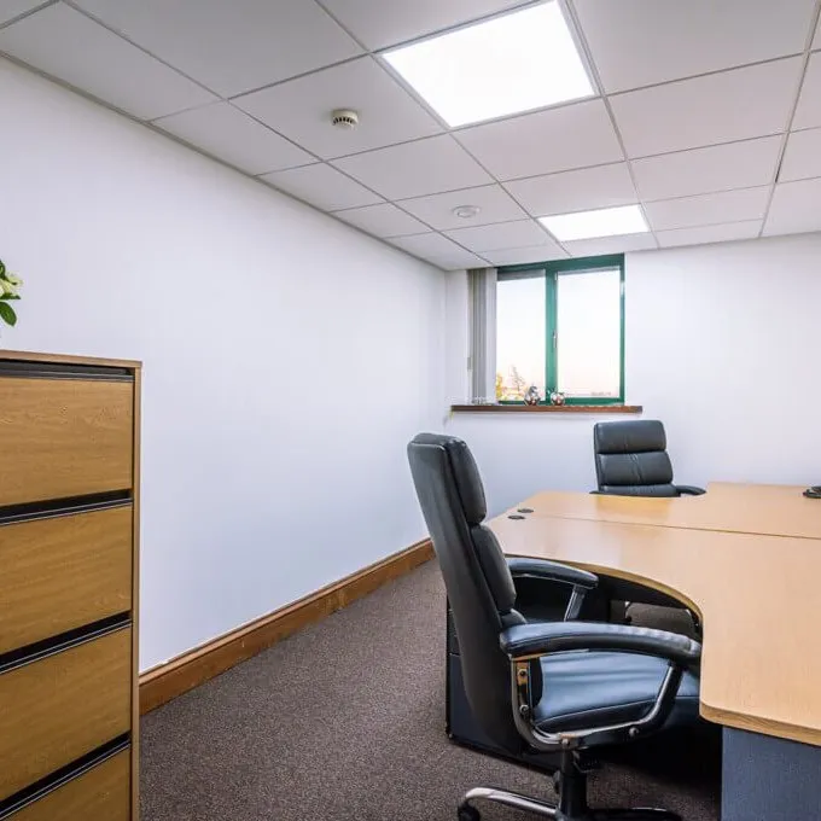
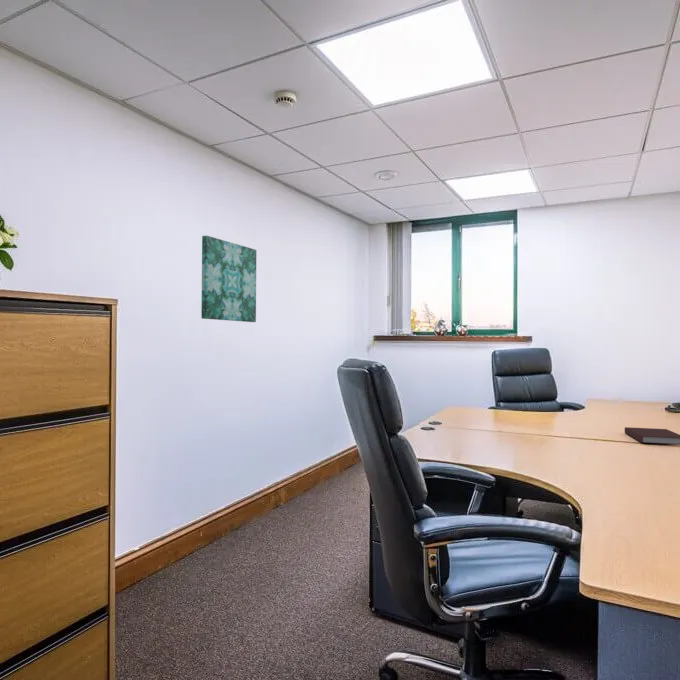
+ notebook [624,426,680,446]
+ wall art [200,235,257,323]
